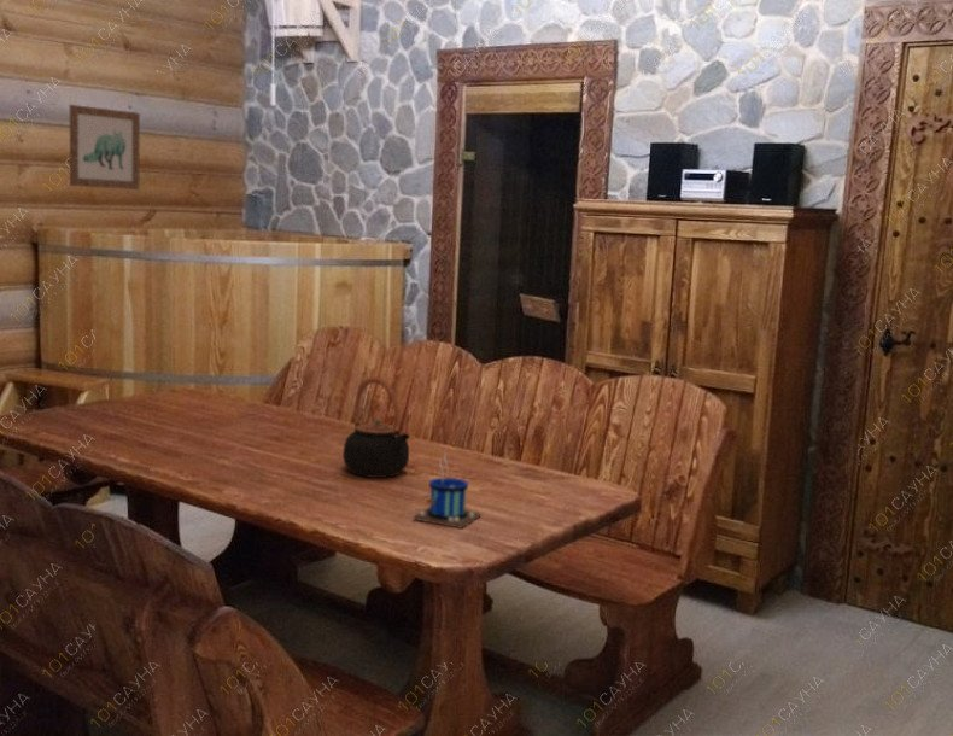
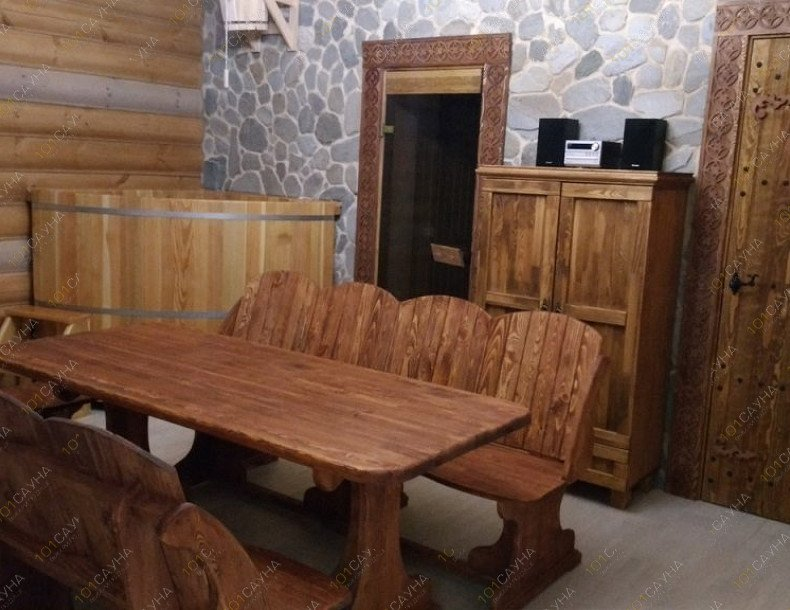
- teapot [341,375,411,479]
- wall art [69,104,141,191]
- mug [413,451,481,528]
